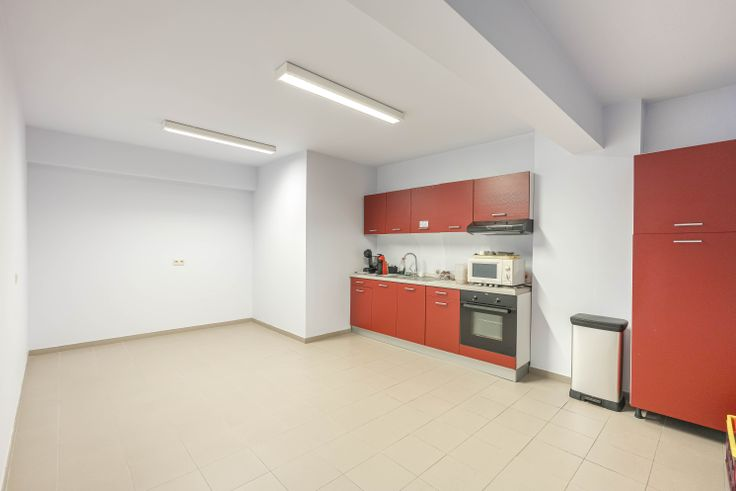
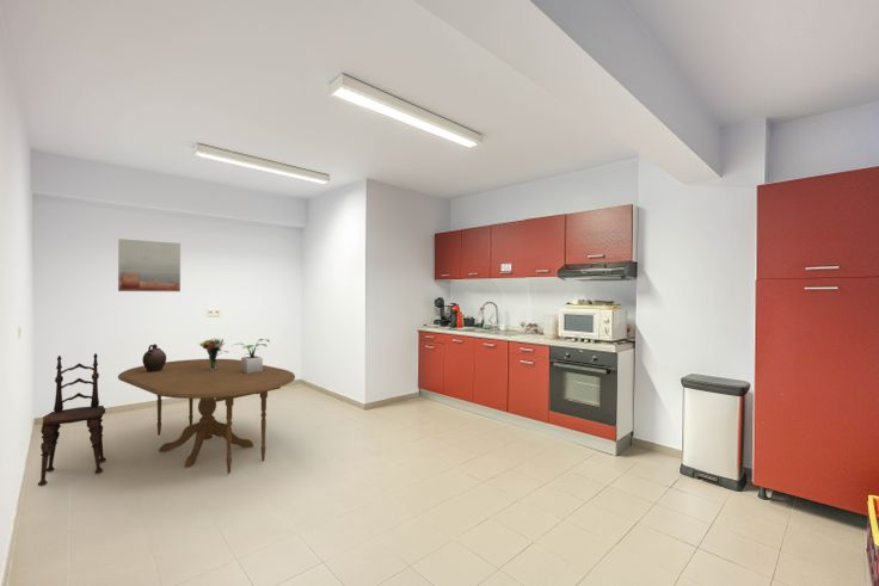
+ bouquet [198,338,229,370]
+ wall art [117,238,182,292]
+ potted plant [233,338,271,374]
+ dining chair [37,352,107,487]
+ dining table [117,358,296,475]
+ ceramic jug [142,343,167,371]
